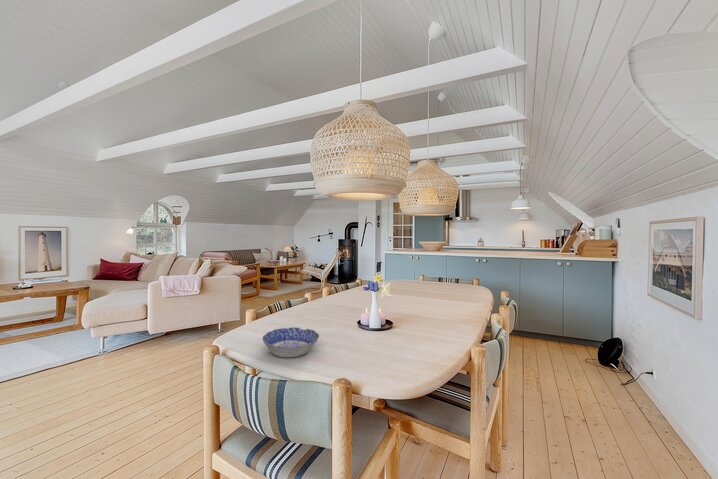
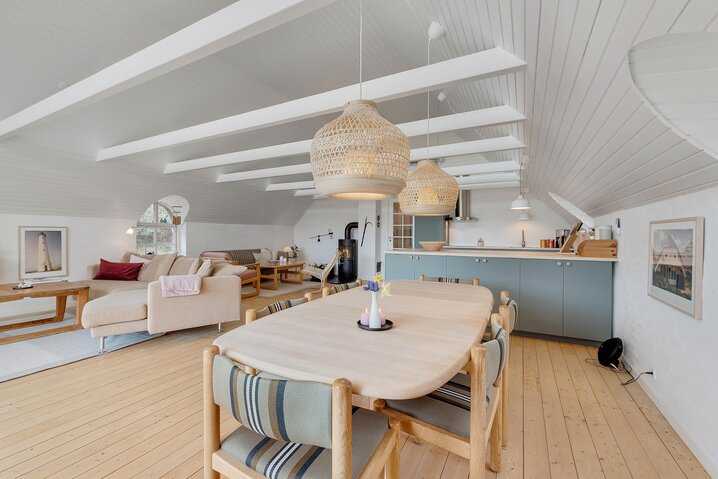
- bowl [262,326,320,358]
